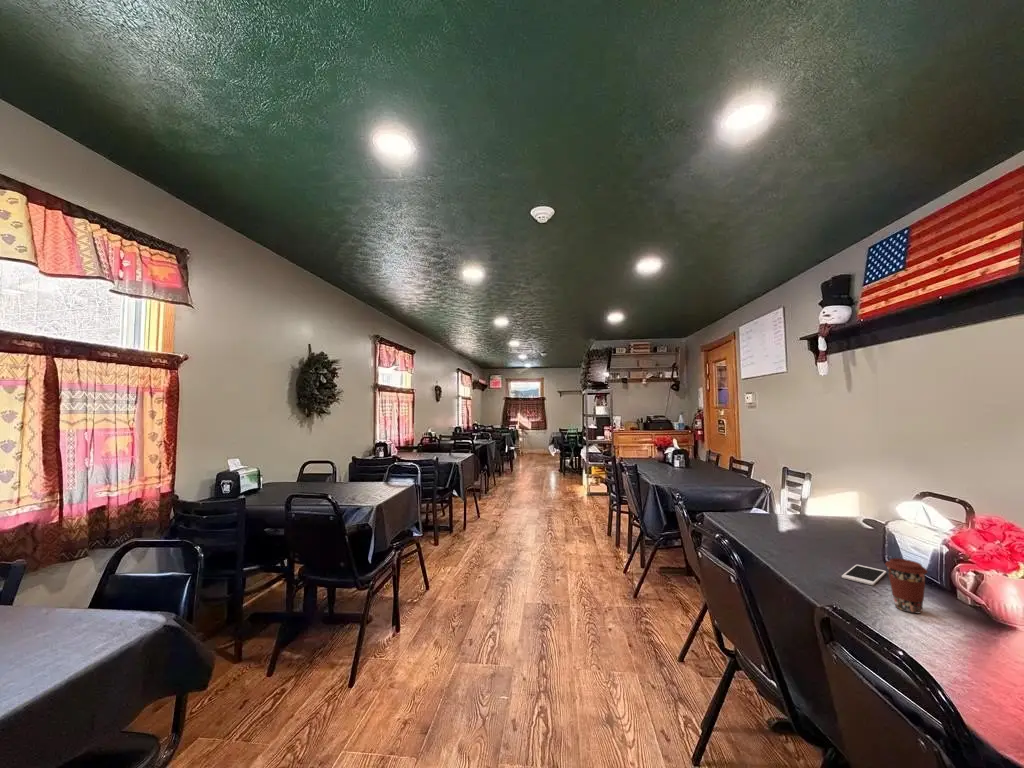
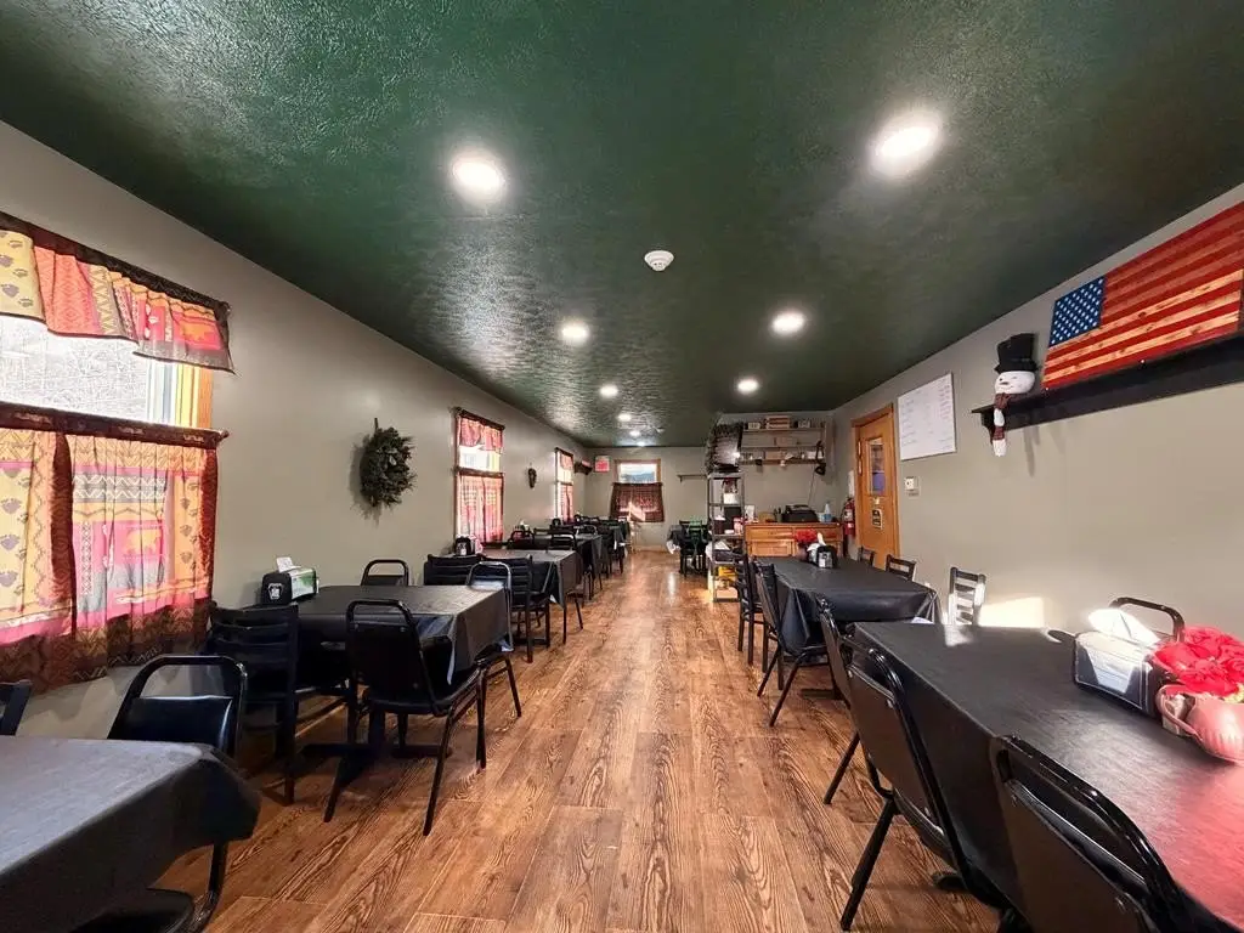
- cell phone [841,564,887,586]
- coffee cup [884,557,929,615]
